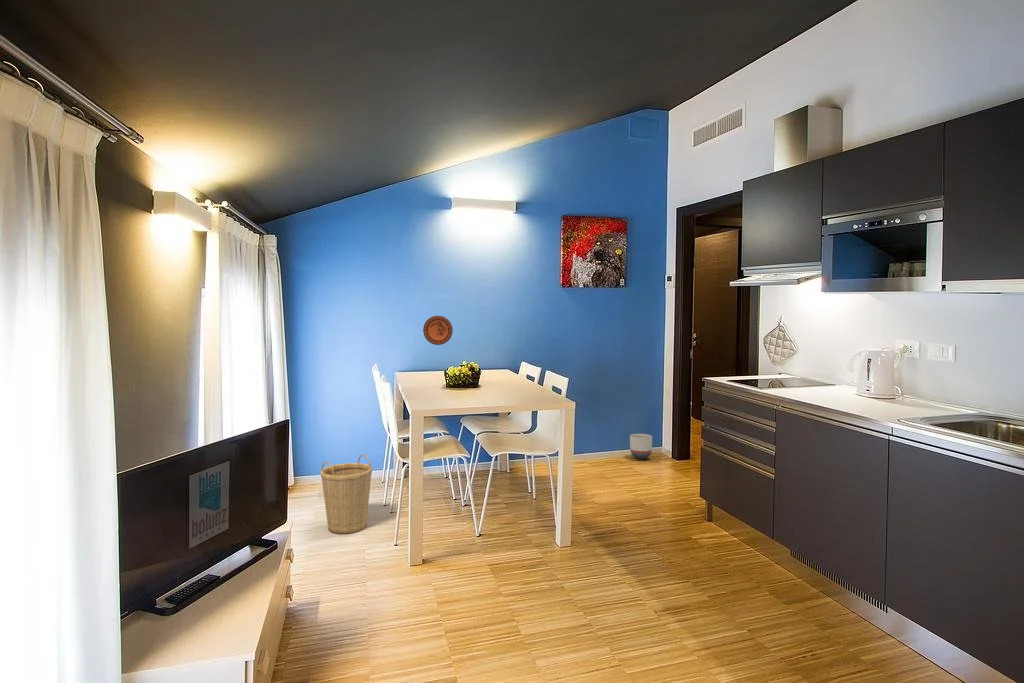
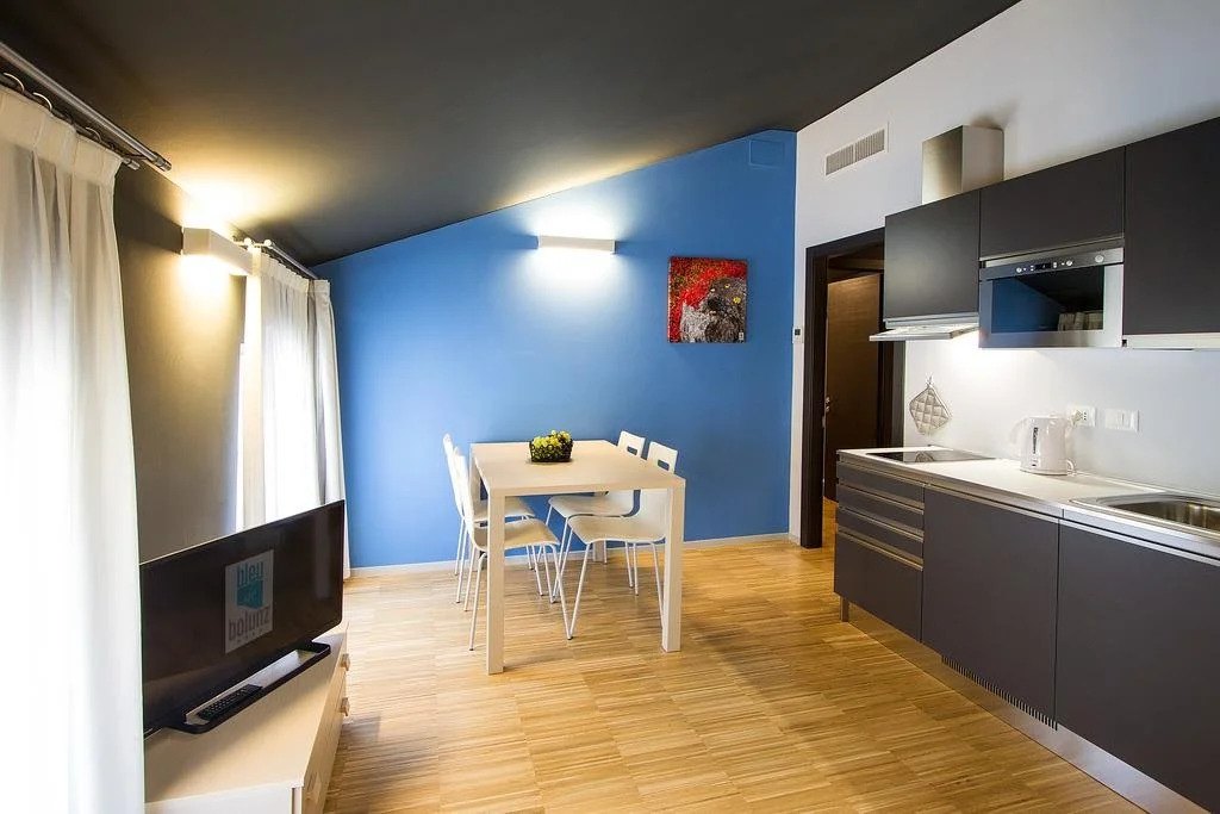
- decorative plate [422,315,454,346]
- basket [320,454,373,535]
- planter [629,433,653,460]
